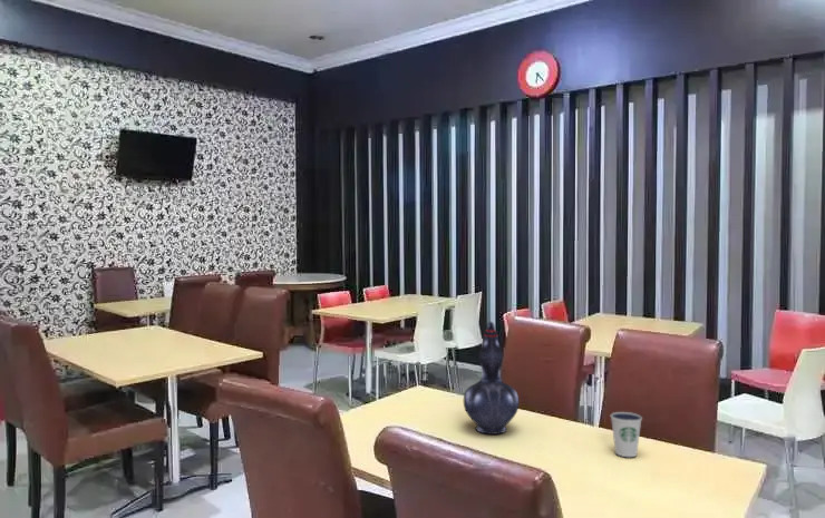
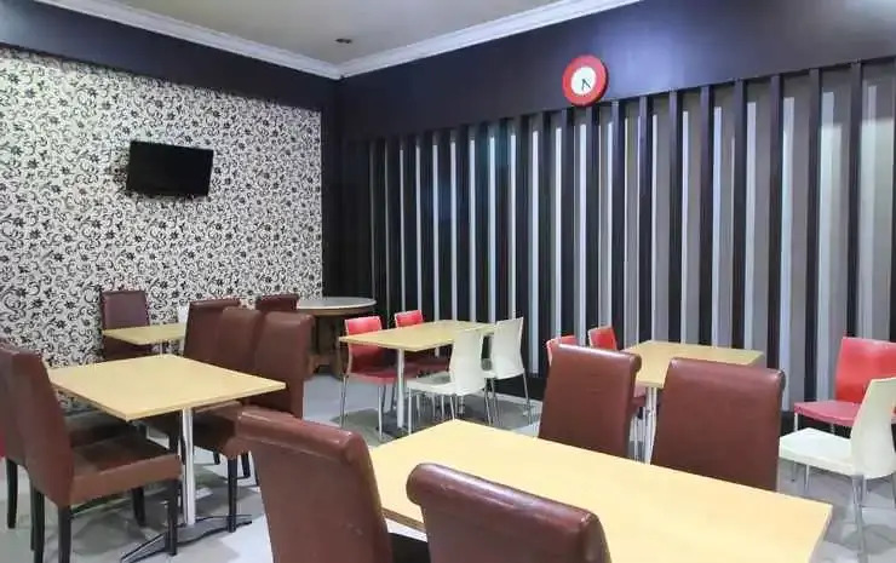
- dixie cup [610,411,643,458]
- decorative vase [463,321,521,436]
